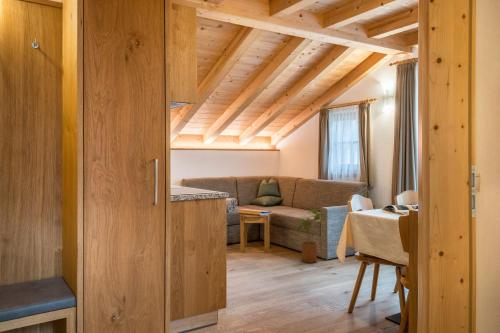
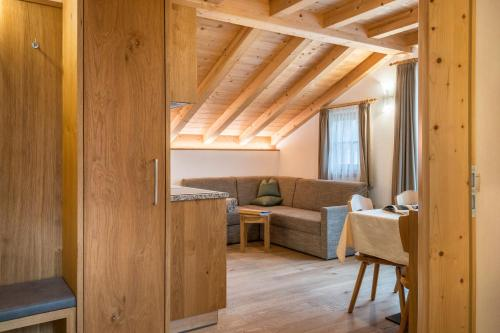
- house plant [296,208,328,264]
